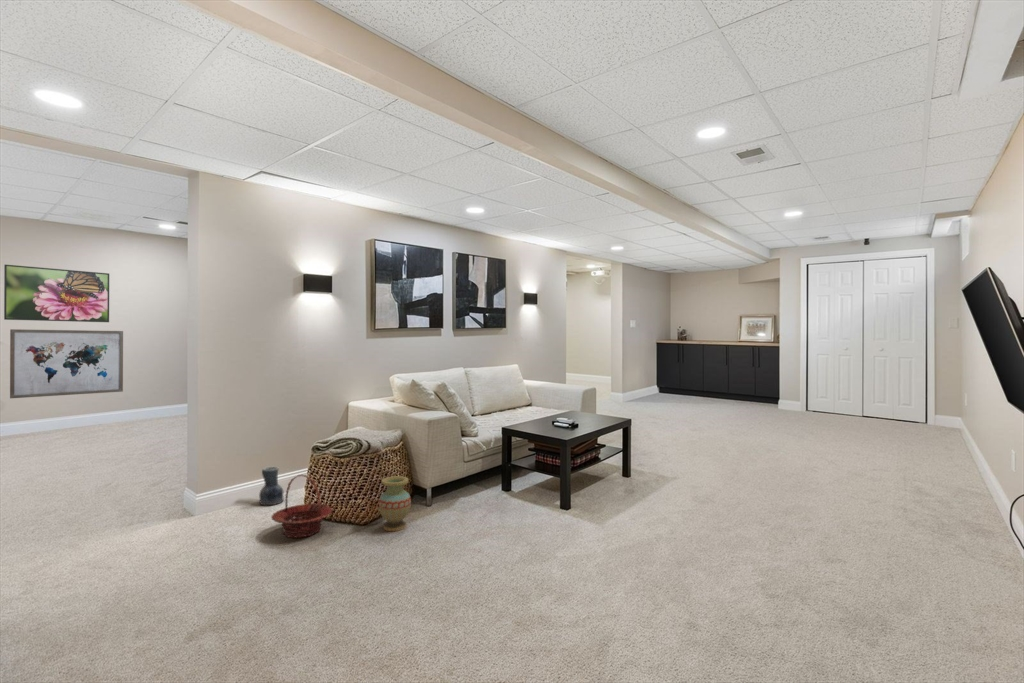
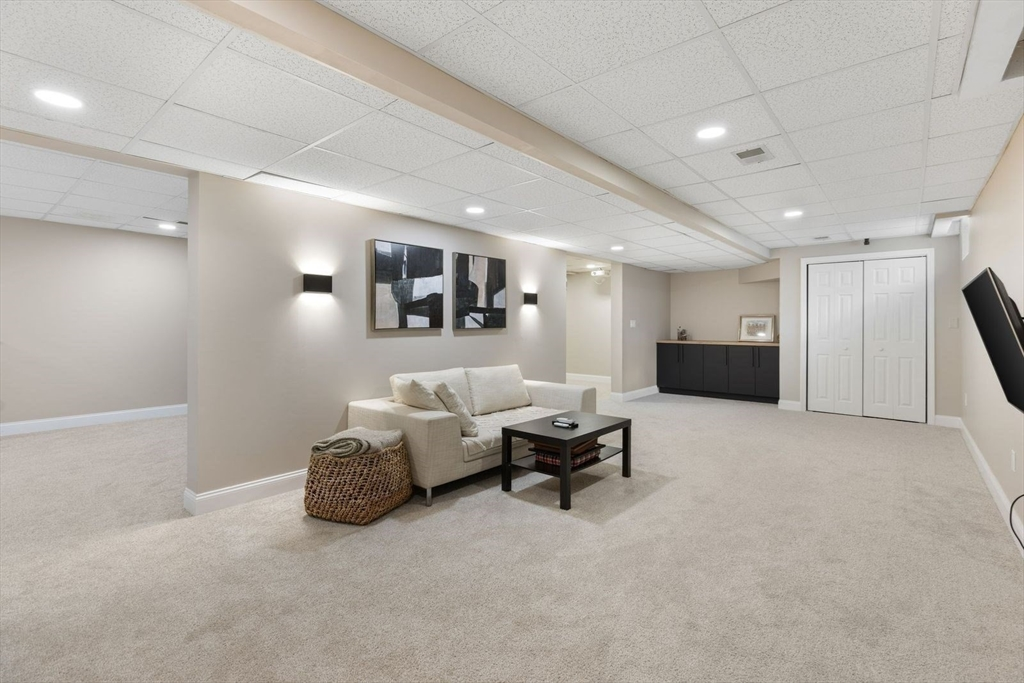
- vase [258,466,285,506]
- wall art [9,328,124,399]
- vase [378,475,412,532]
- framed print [3,264,110,323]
- basket [270,474,334,539]
